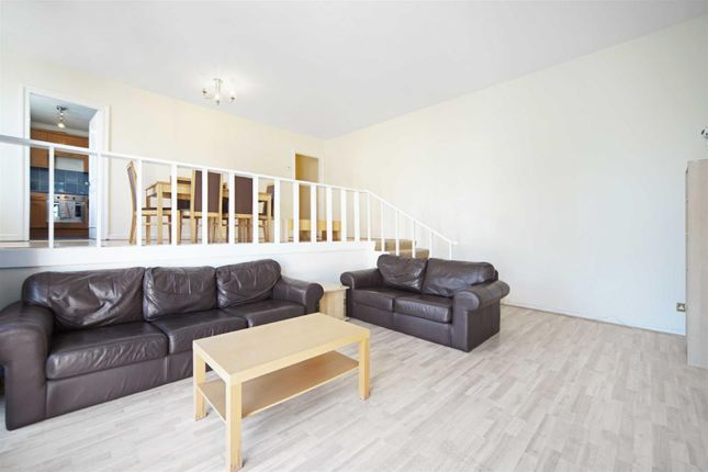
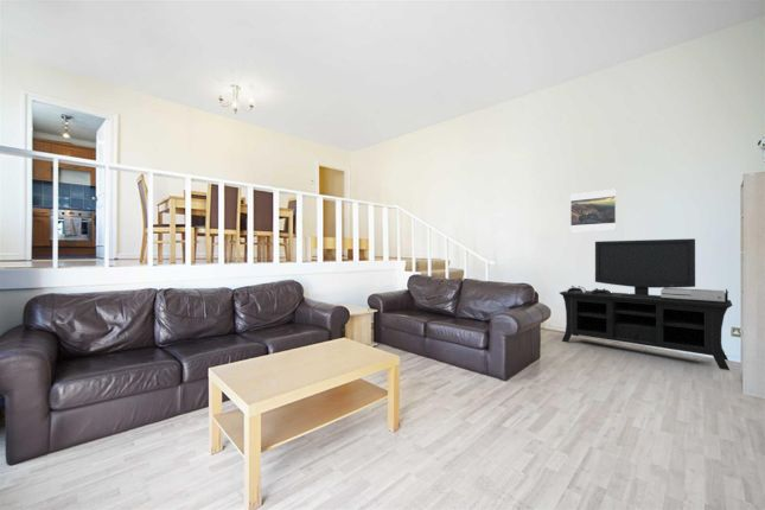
+ media console [559,237,734,371]
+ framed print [569,189,618,234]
